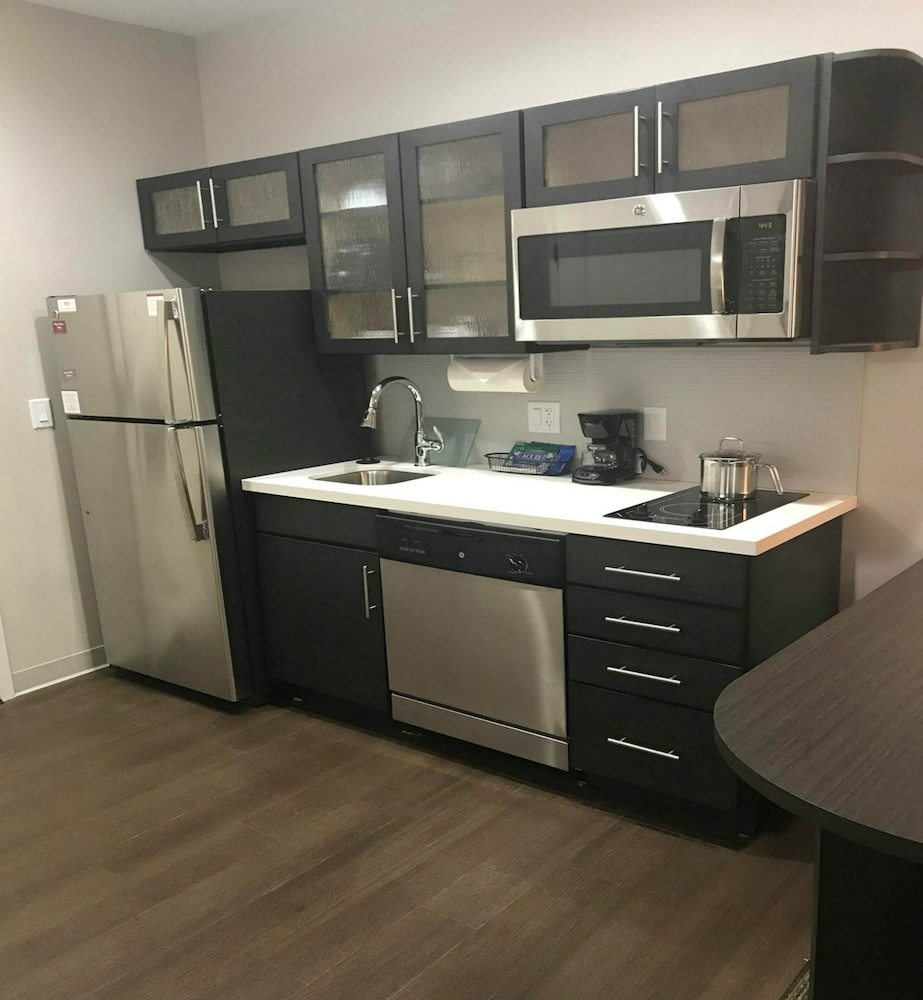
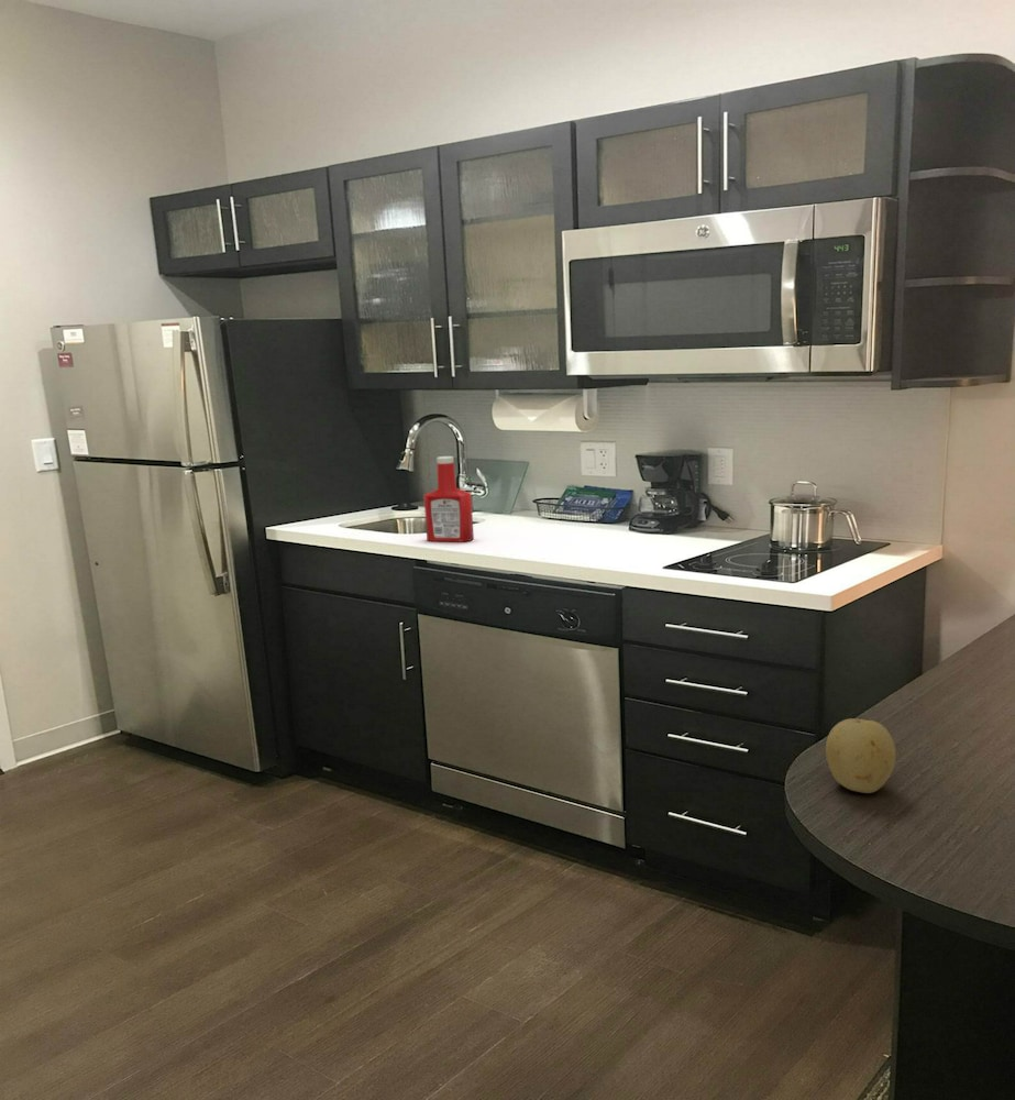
+ soap bottle [422,455,475,543]
+ fruit [825,717,896,794]
